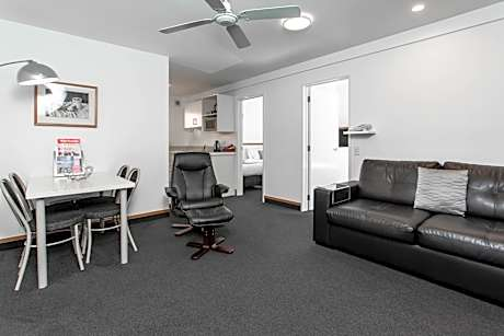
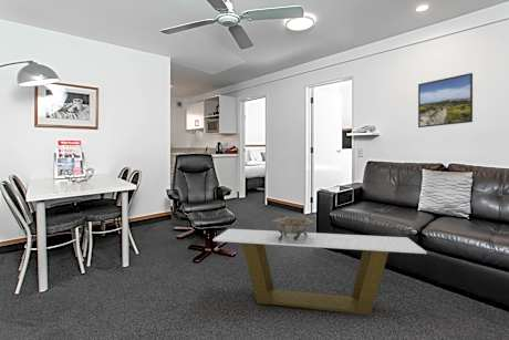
+ decorative bowl [271,215,314,241]
+ coffee table [211,228,427,317]
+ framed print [417,72,474,128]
